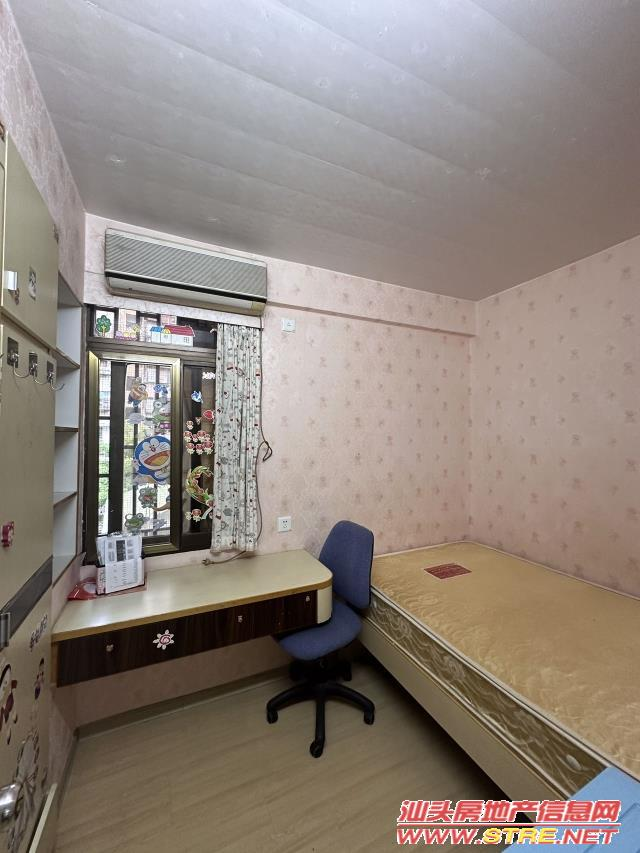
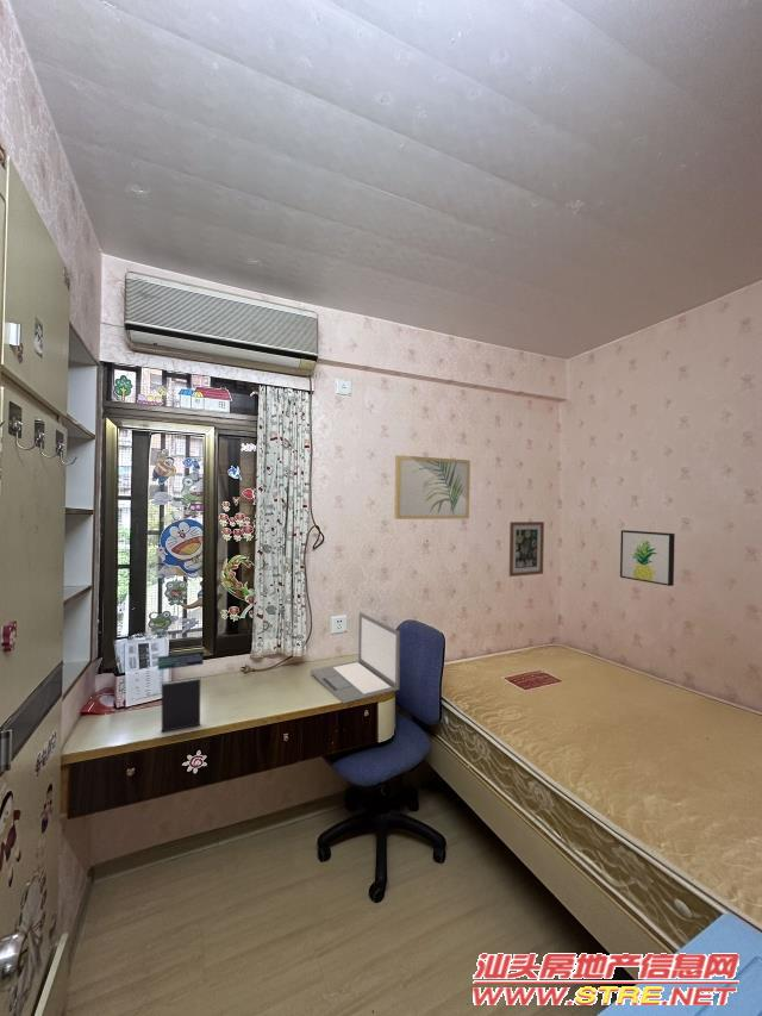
+ wall art [393,454,471,521]
+ wall art [619,529,676,587]
+ book [157,650,205,733]
+ laptop [310,611,401,705]
+ wall art [508,521,545,578]
